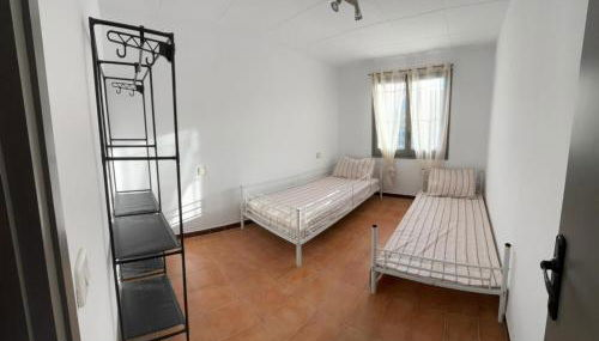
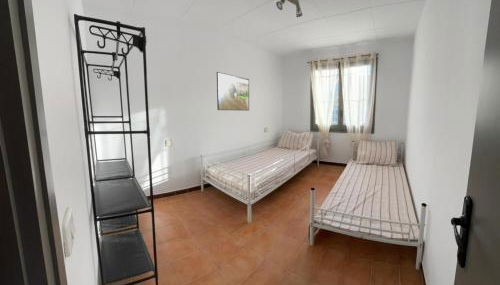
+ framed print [216,71,250,112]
